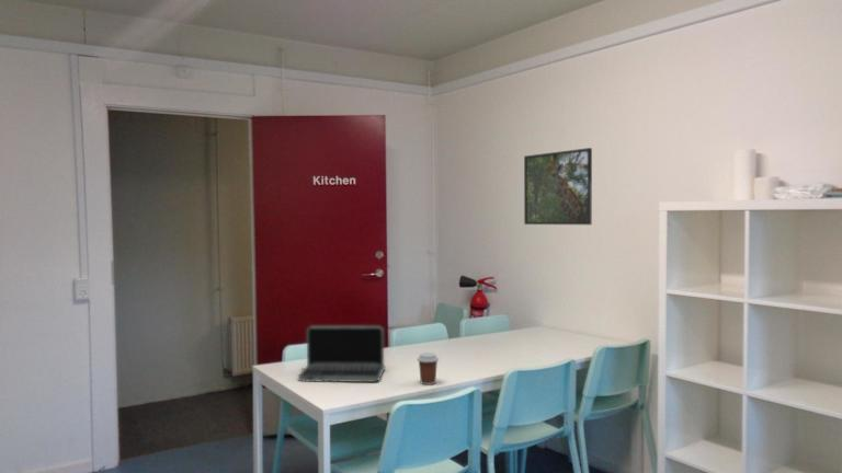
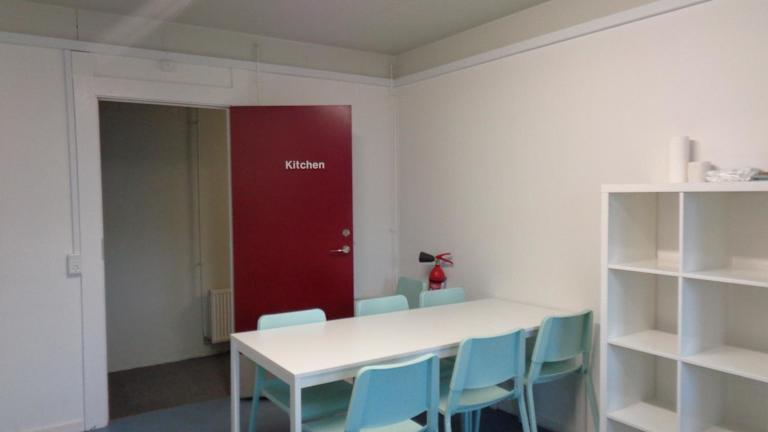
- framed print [523,147,593,226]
- laptop [297,325,386,383]
- coffee cup [417,351,440,385]
